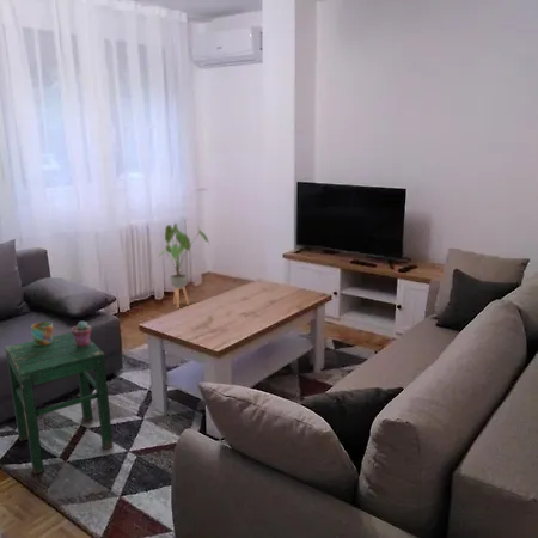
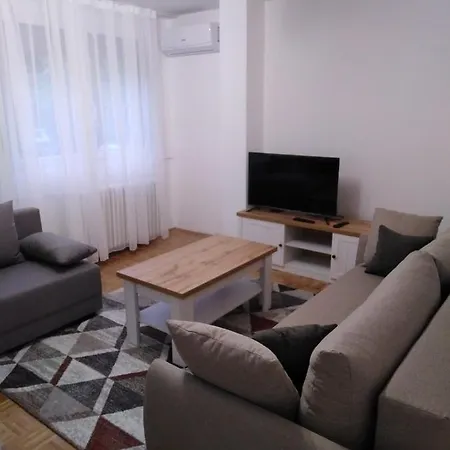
- house plant [157,222,210,310]
- potted succulent [71,320,92,347]
- stool [4,331,115,476]
- mug [30,320,54,346]
